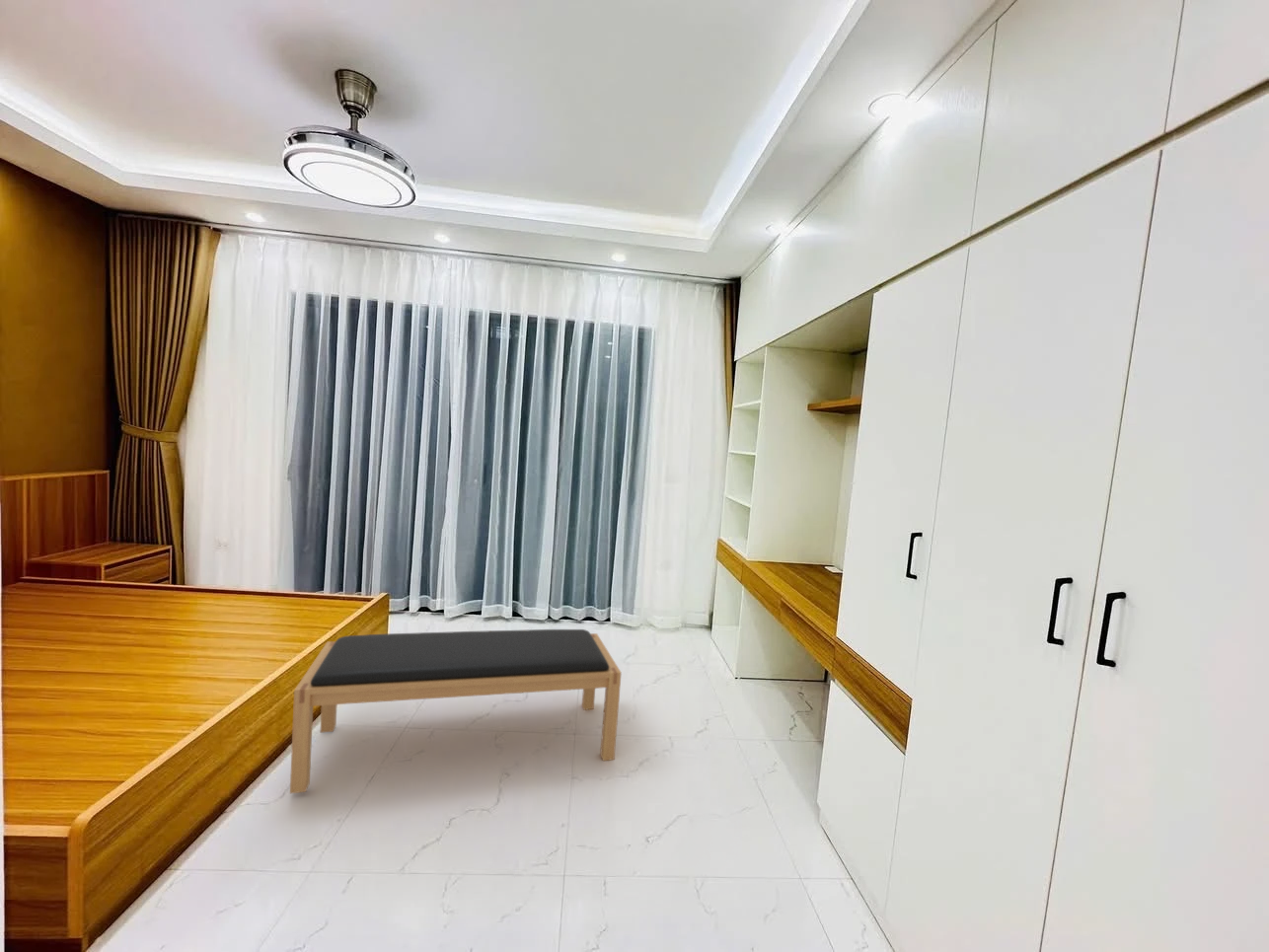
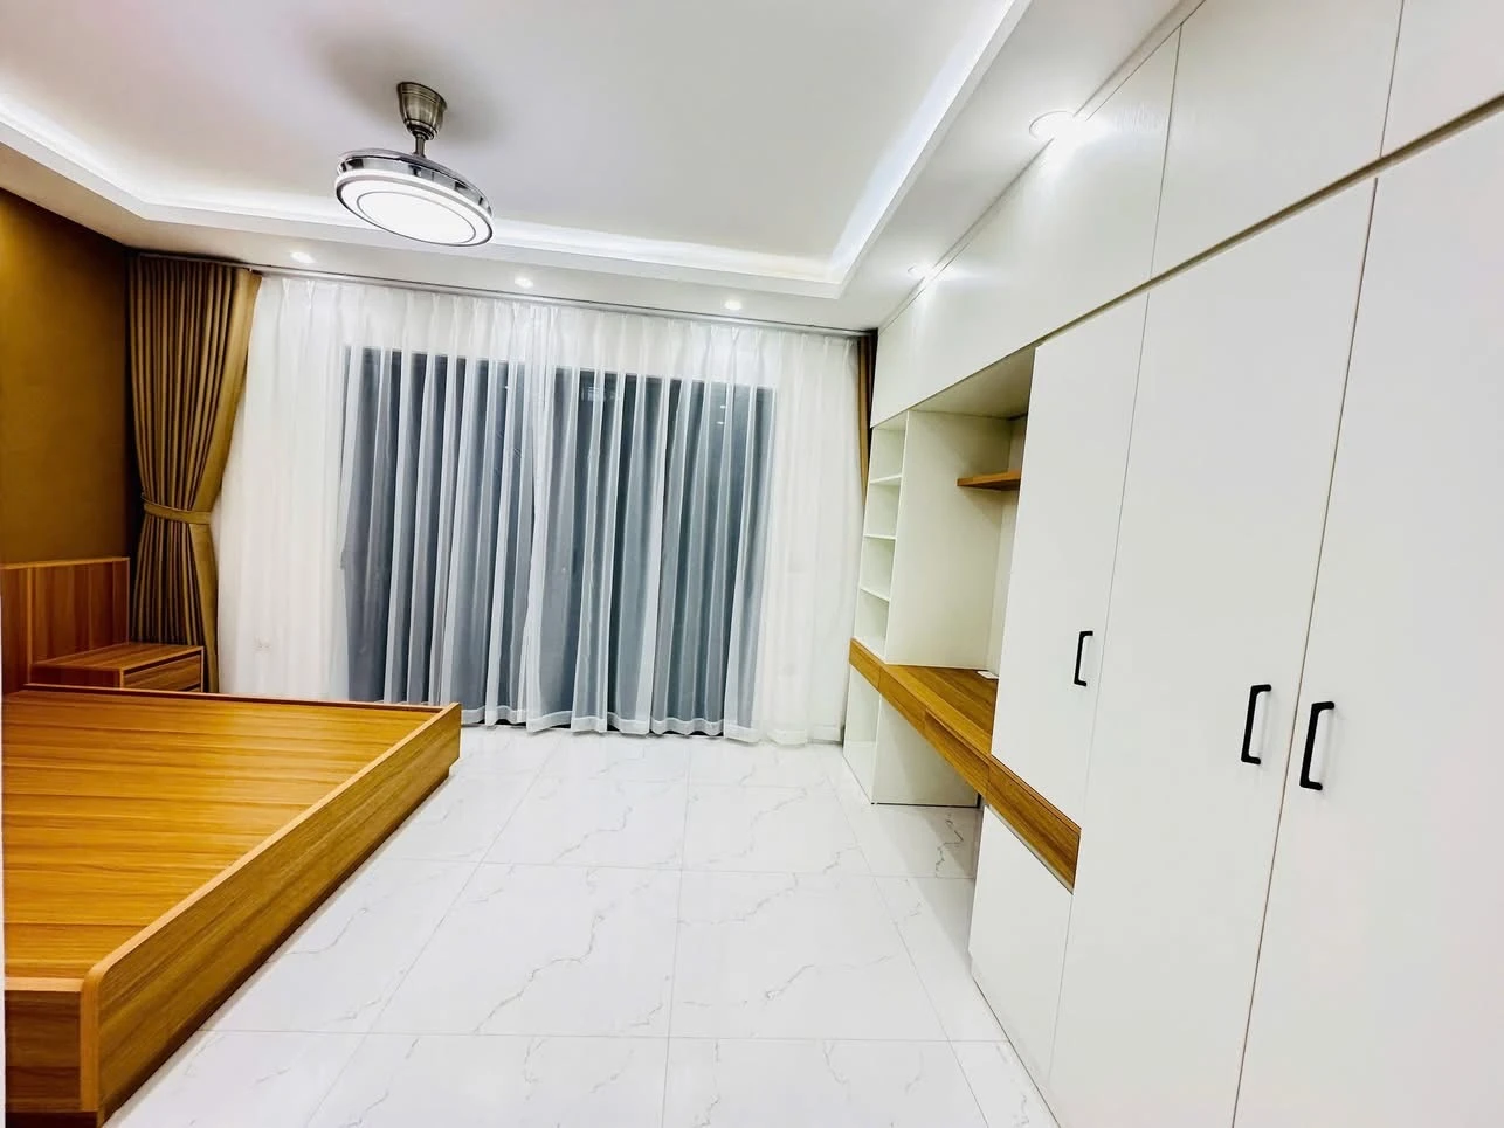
- bench [289,628,623,794]
